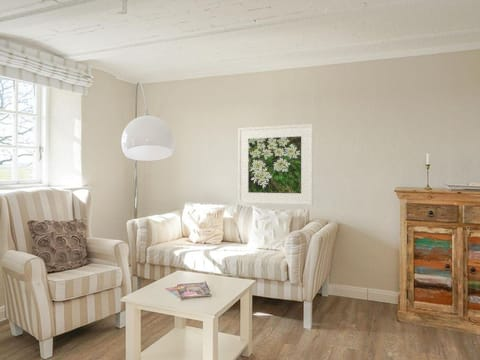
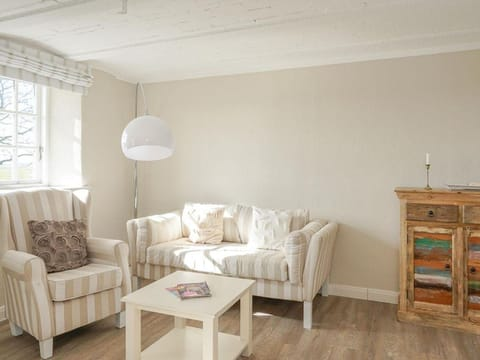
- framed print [237,123,314,206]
